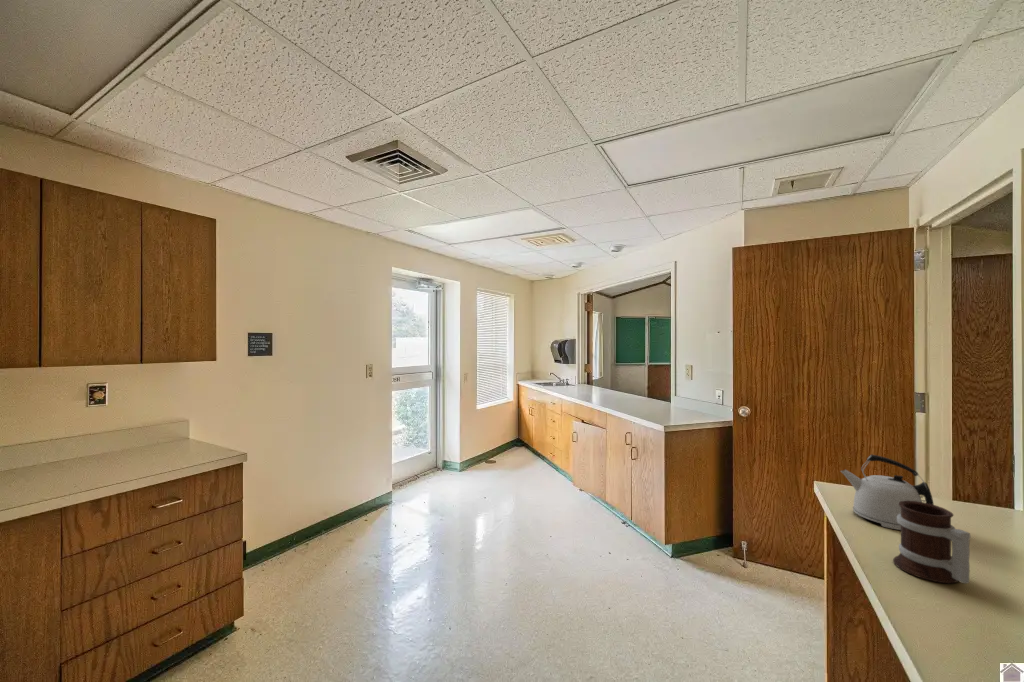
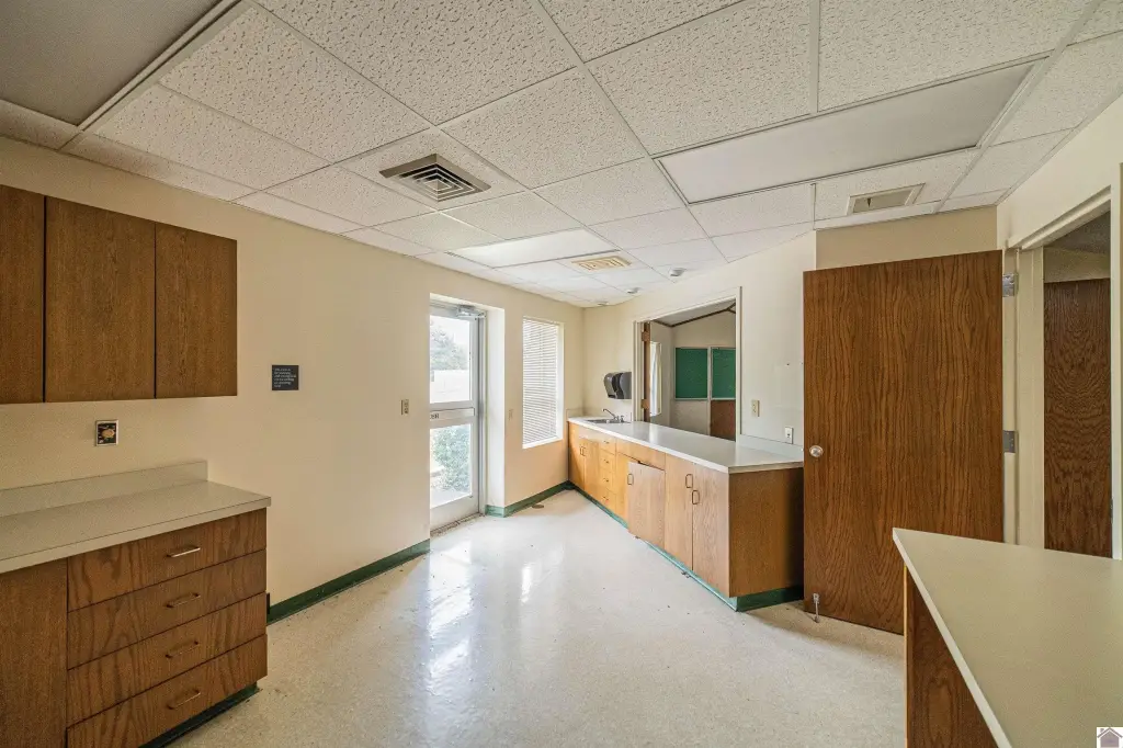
- kettle [839,453,935,531]
- mug [892,501,971,584]
